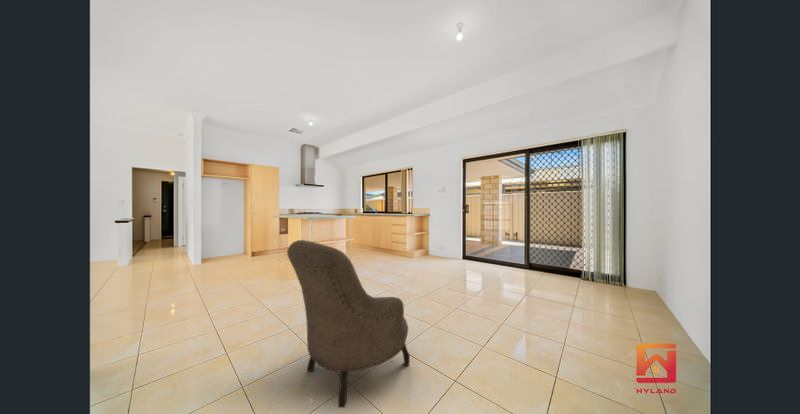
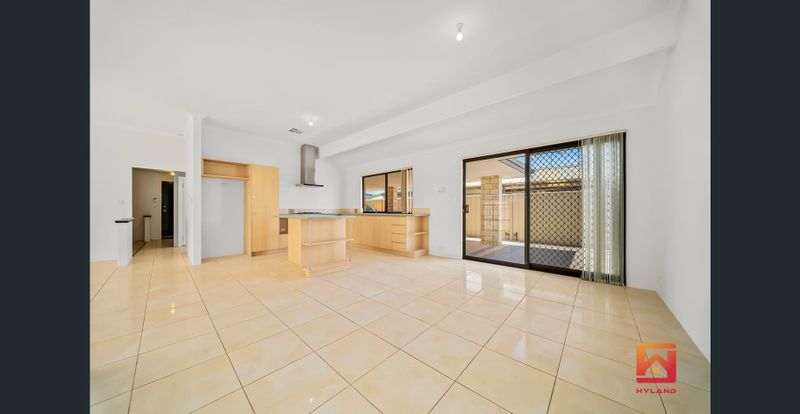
- armchair [286,239,411,408]
